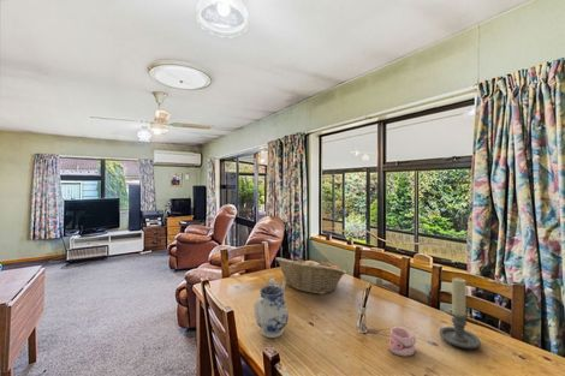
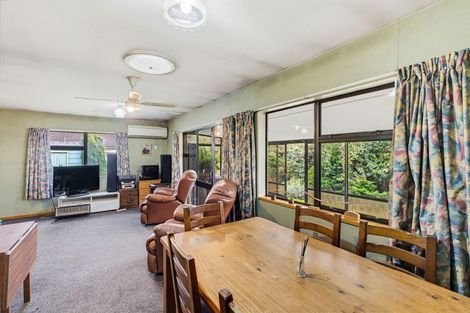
- candle holder [438,276,482,350]
- fruit basket [274,256,347,296]
- teapot [254,277,290,339]
- mug [387,326,417,358]
